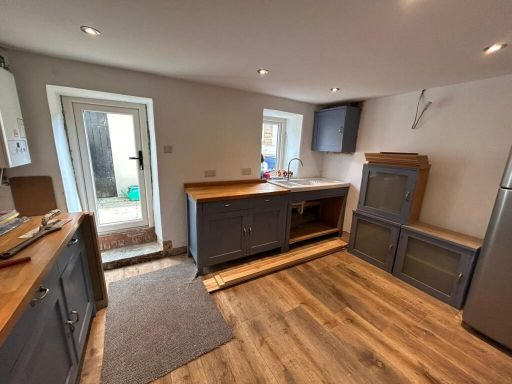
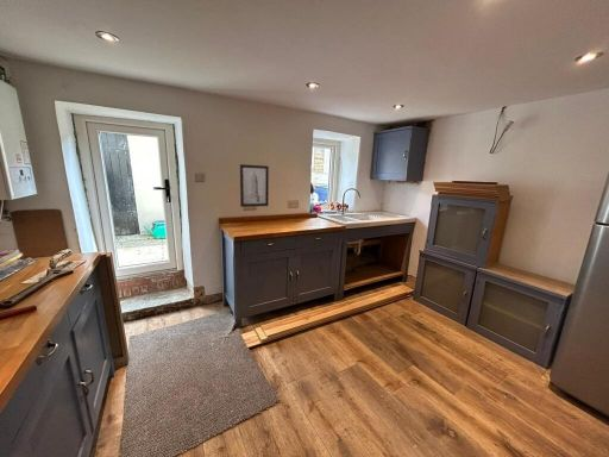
+ wall art [239,163,270,208]
